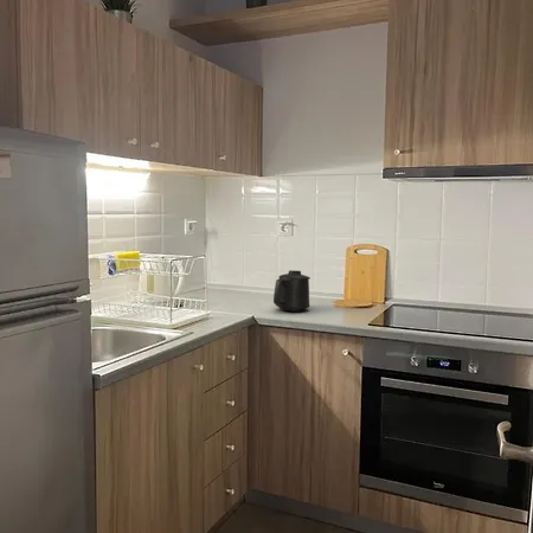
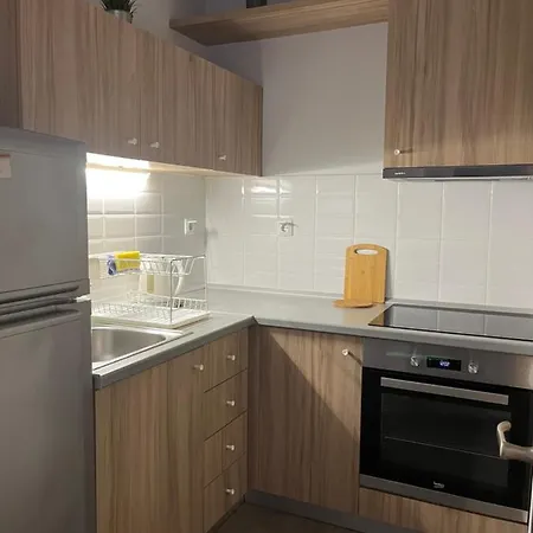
- mug [272,269,312,312]
